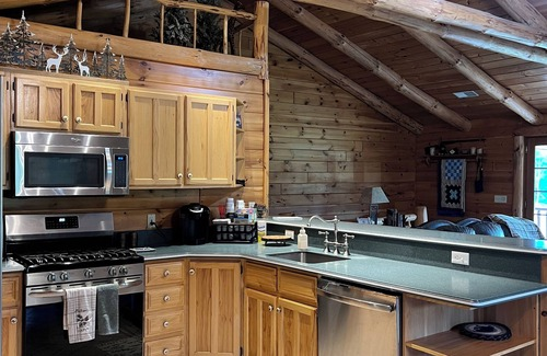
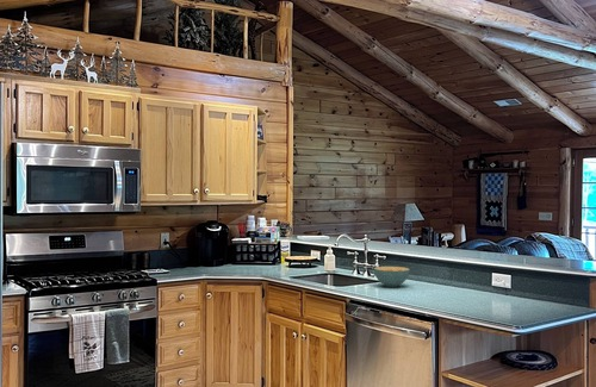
+ cereal bowl [373,266,411,288]
